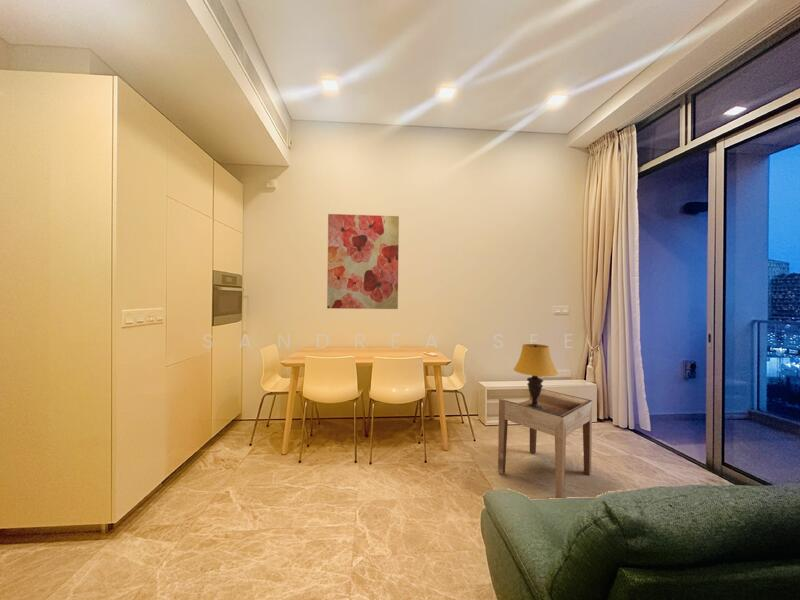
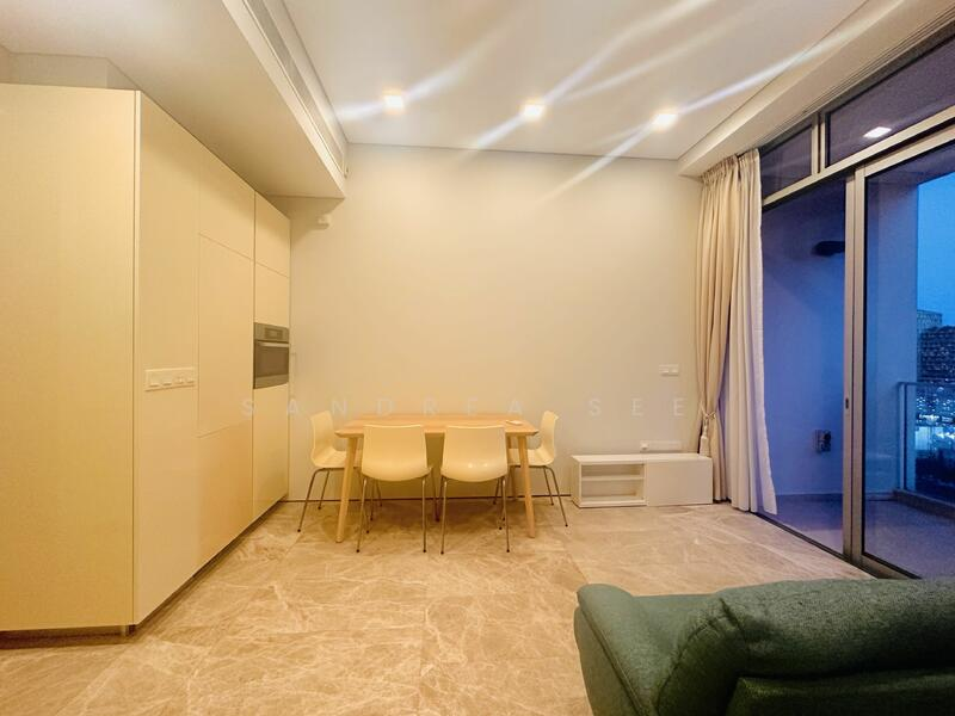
- wall art [326,213,400,310]
- side table [497,388,593,499]
- table lamp [512,343,559,410]
